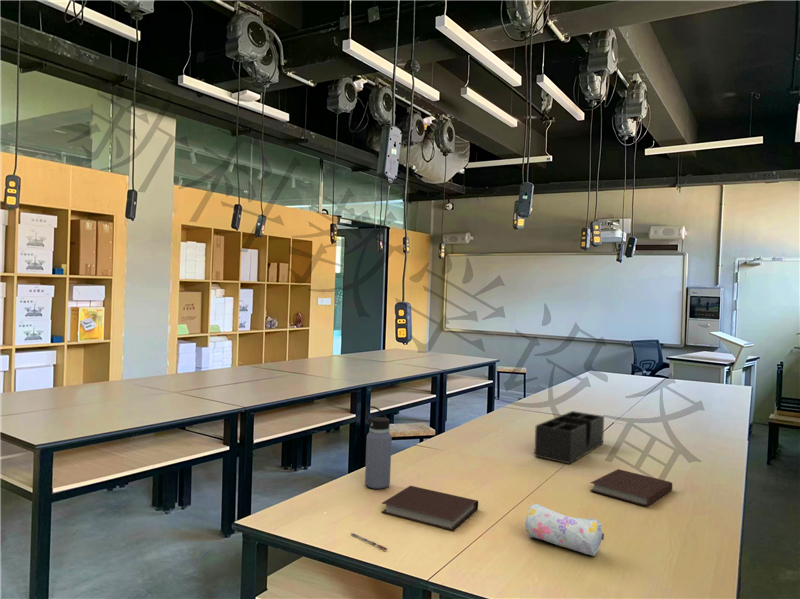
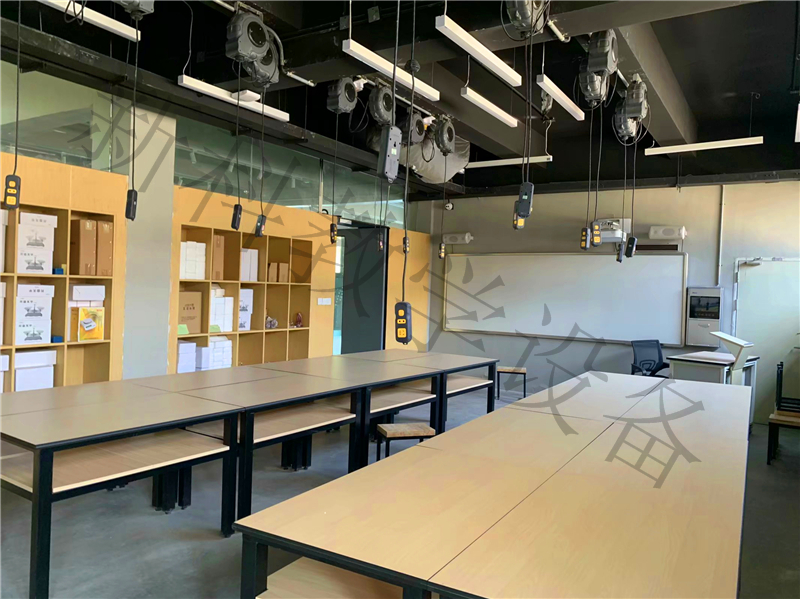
- pen [350,532,388,551]
- notebook [589,468,673,507]
- notebook [381,485,479,532]
- desk organizer [533,410,605,465]
- pencil case [524,503,605,557]
- water bottle [364,405,393,490]
